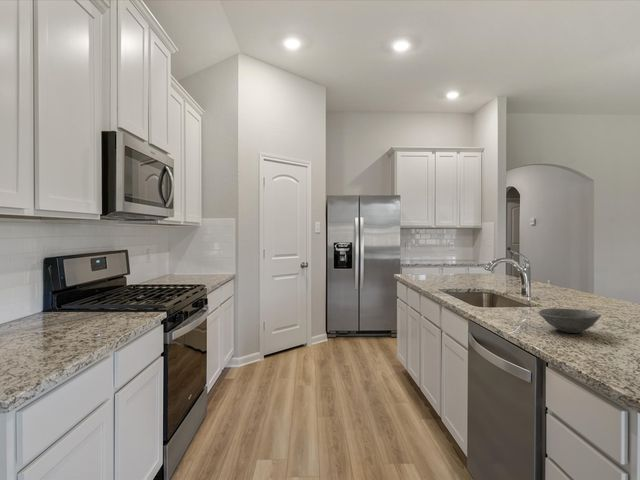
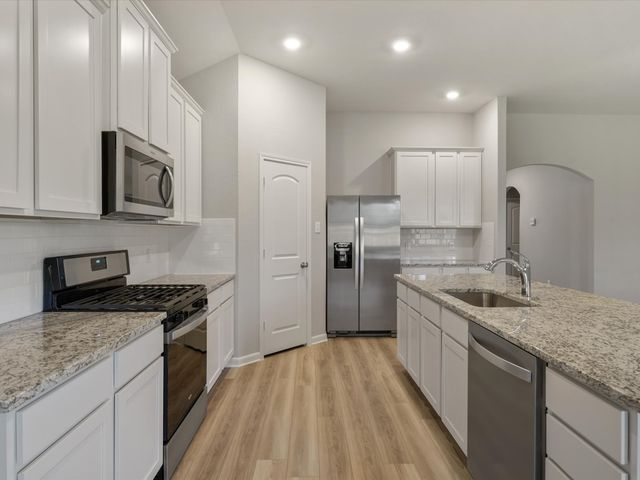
- bowl [537,307,602,334]
